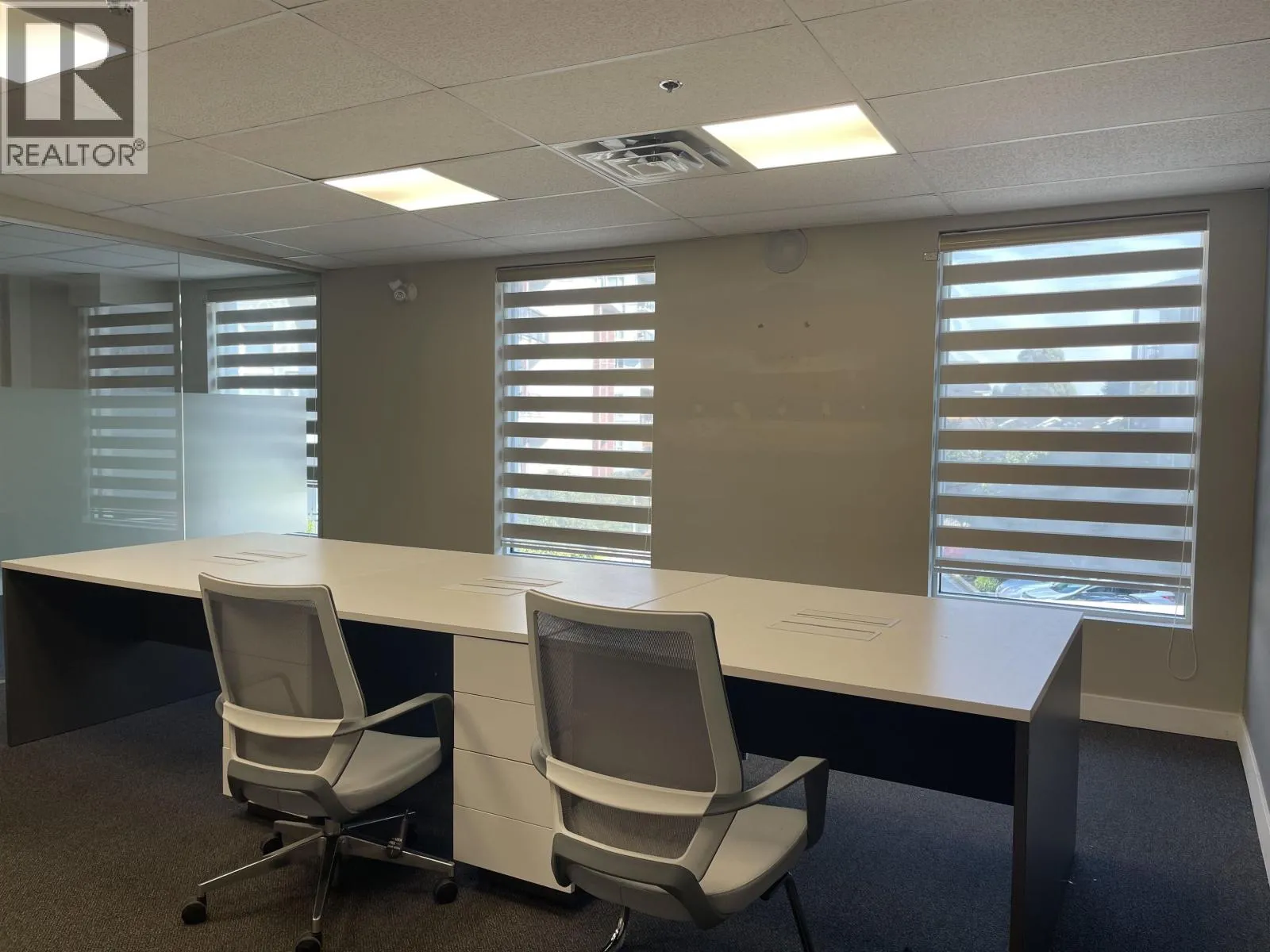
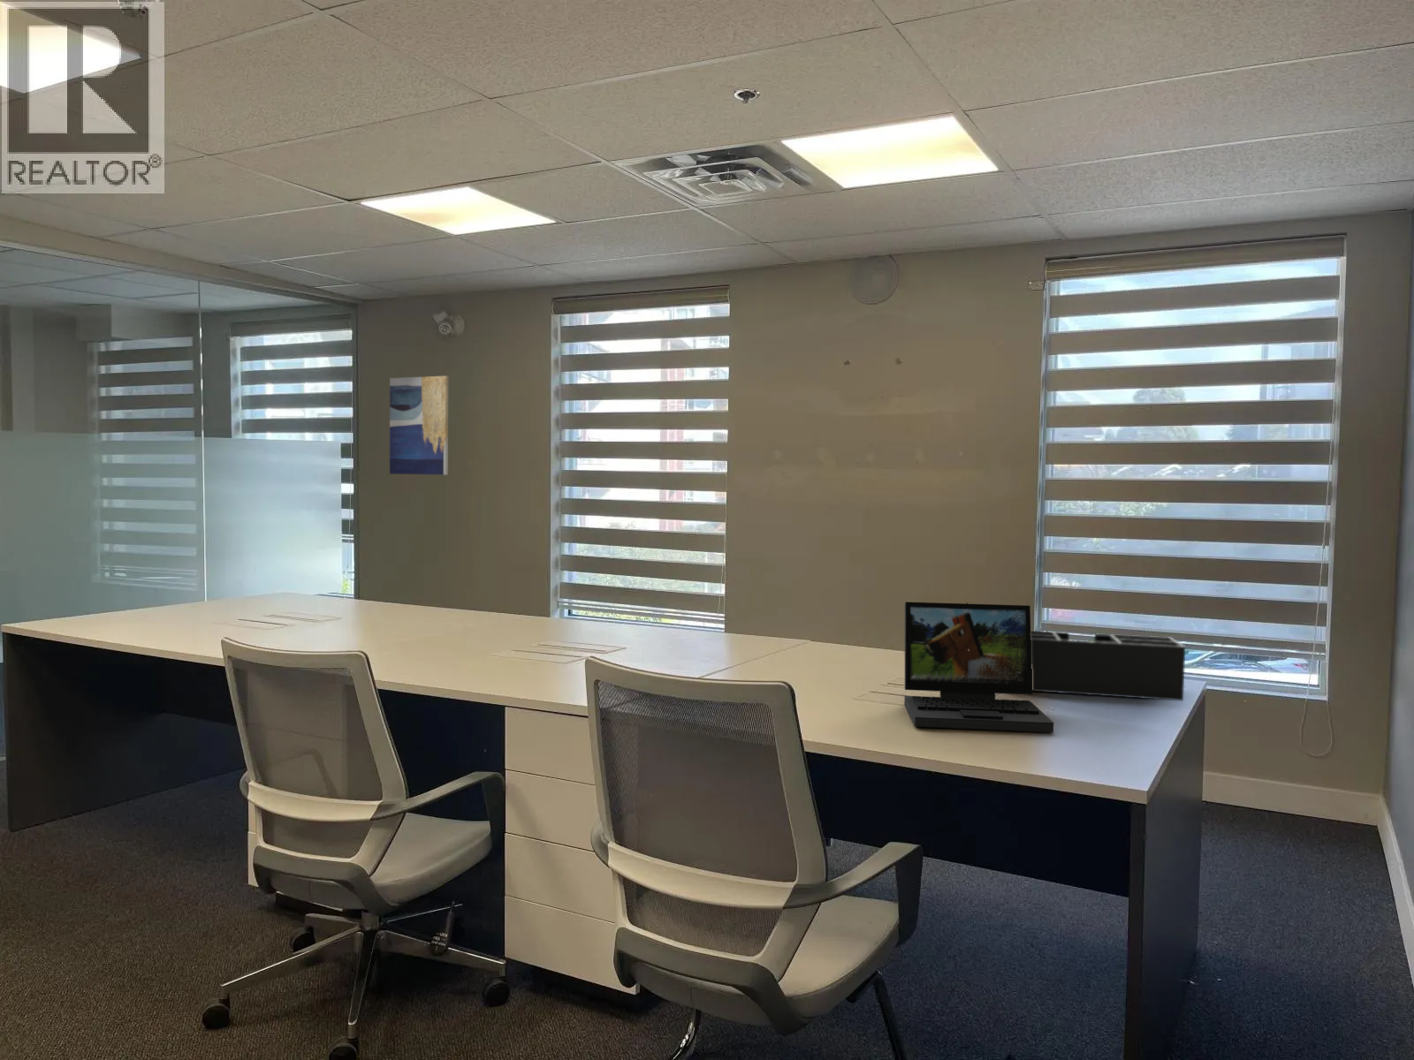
+ desk organizer [1031,630,1186,701]
+ laptop [903,600,1054,733]
+ wall art [389,375,449,475]
